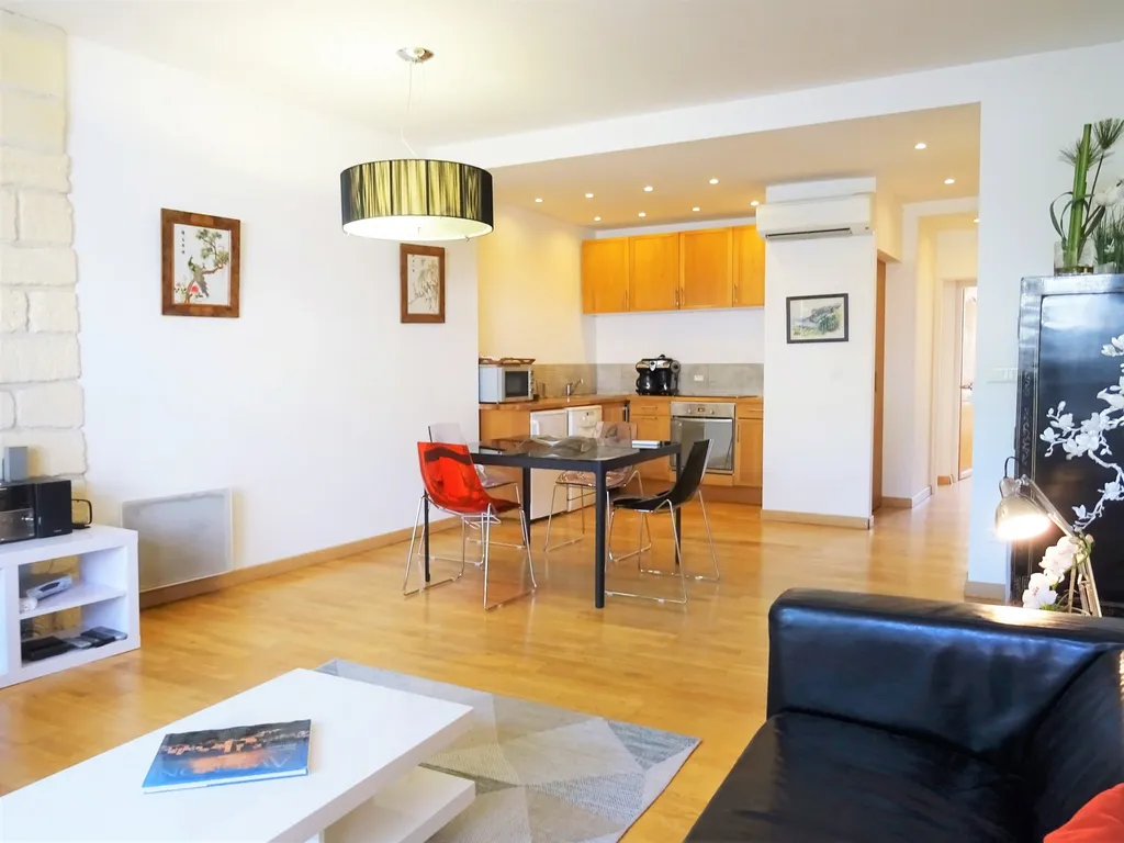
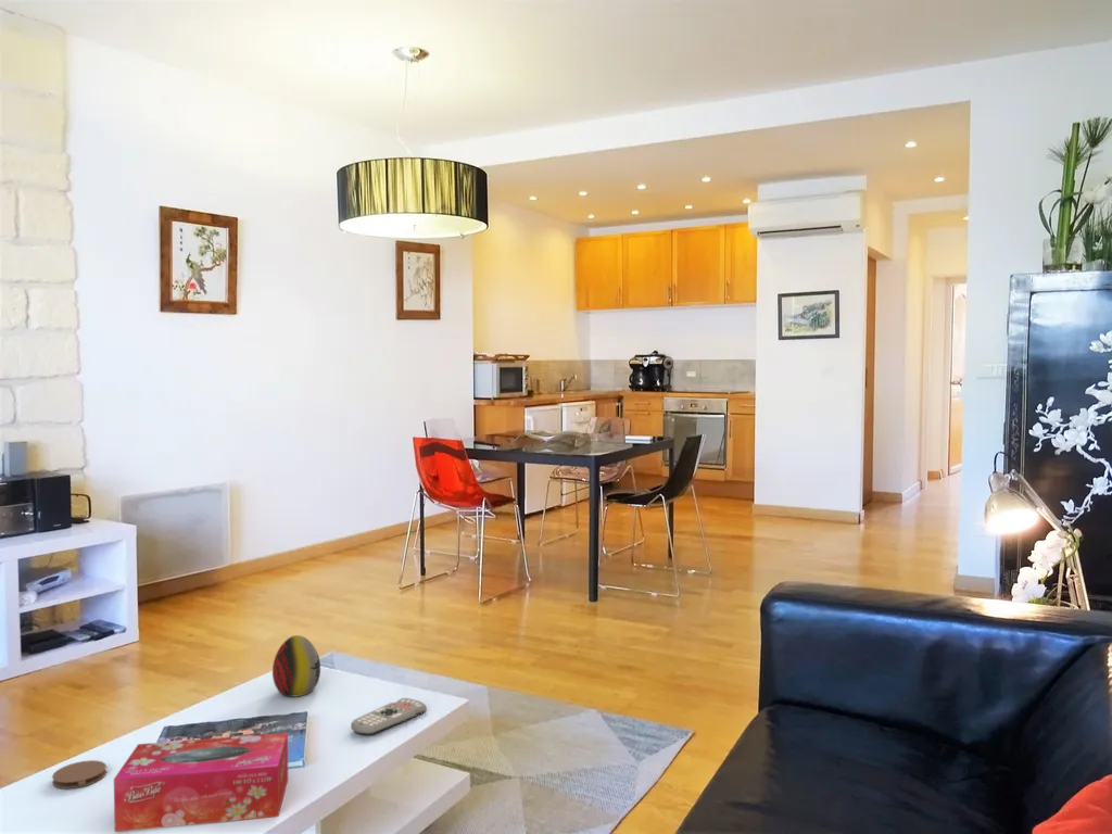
+ tissue box [113,732,289,833]
+ coaster [51,759,108,789]
+ remote control [350,697,428,736]
+ decorative egg [271,634,321,698]
